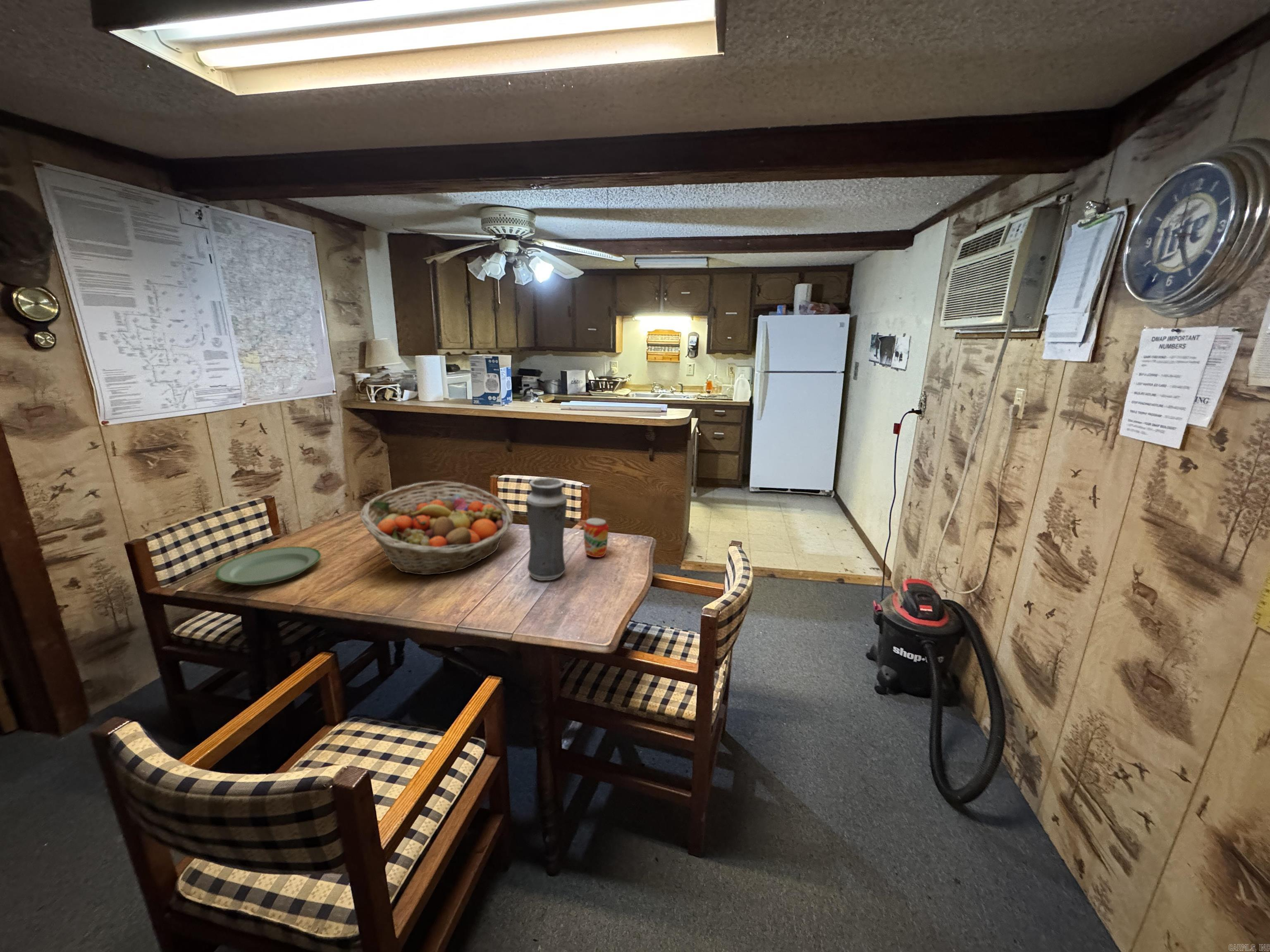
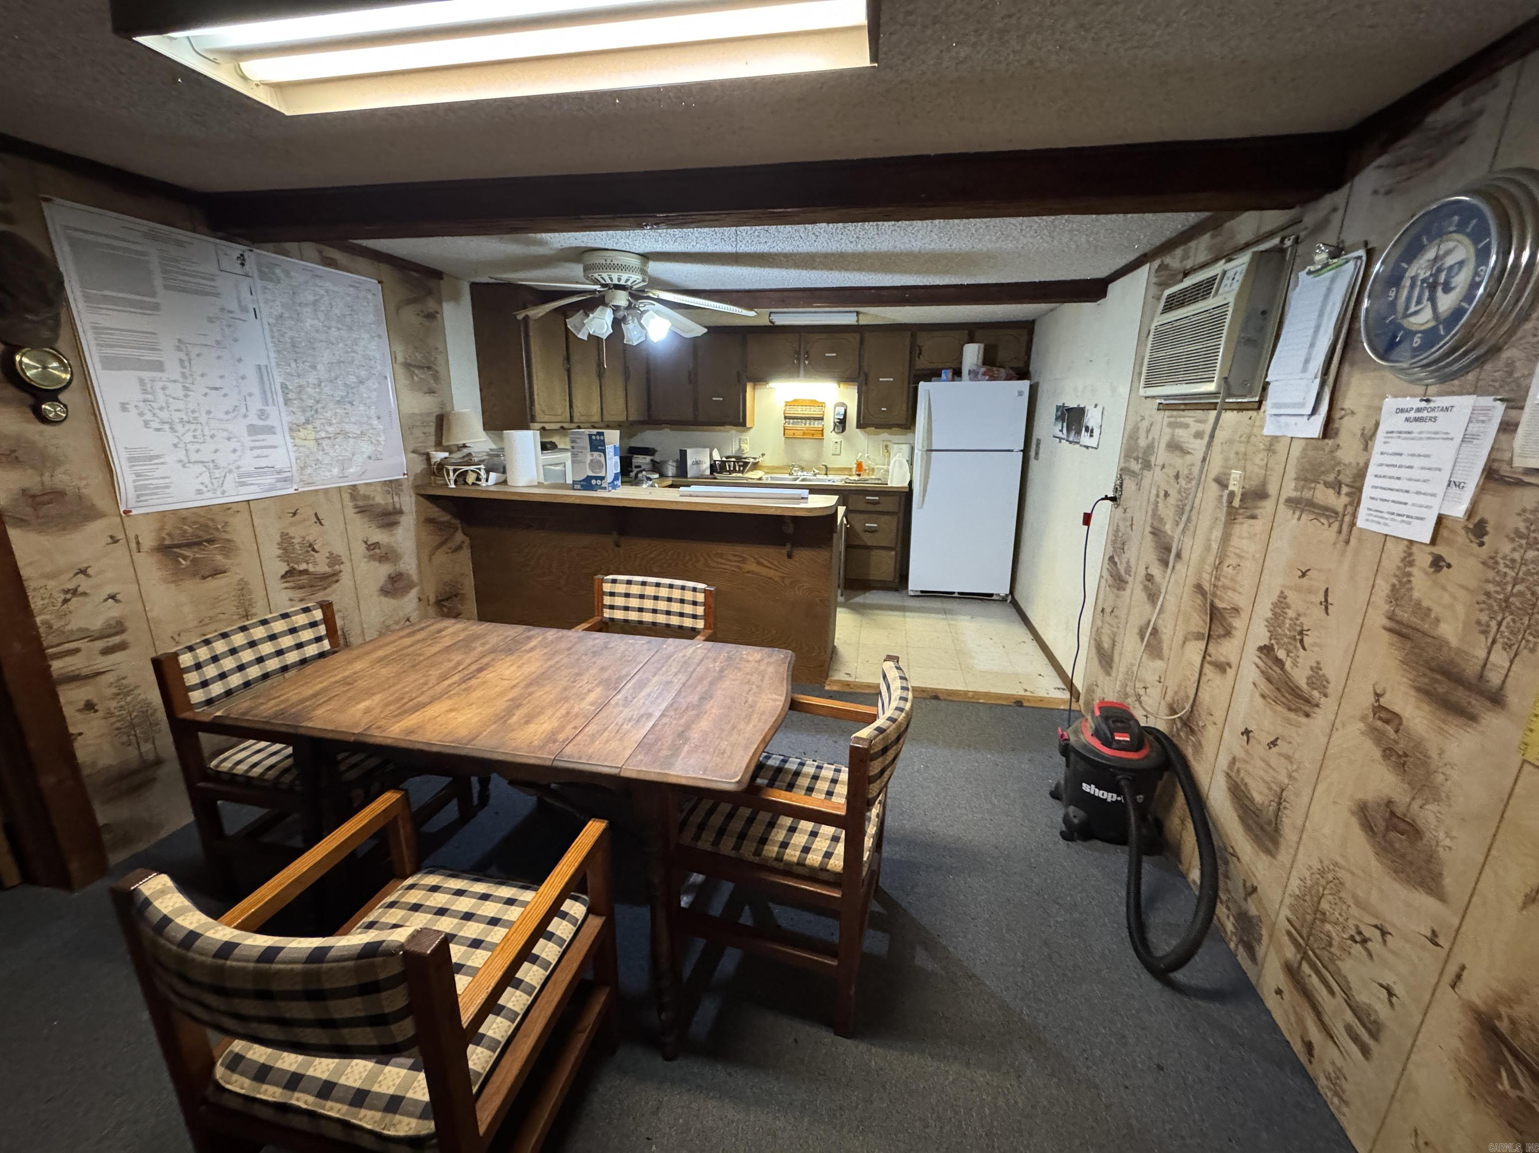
- beverage can [583,517,609,558]
- vase [526,477,568,581]
- fruit basket [360,481,513,575]
- plate [215,546,322,586]
